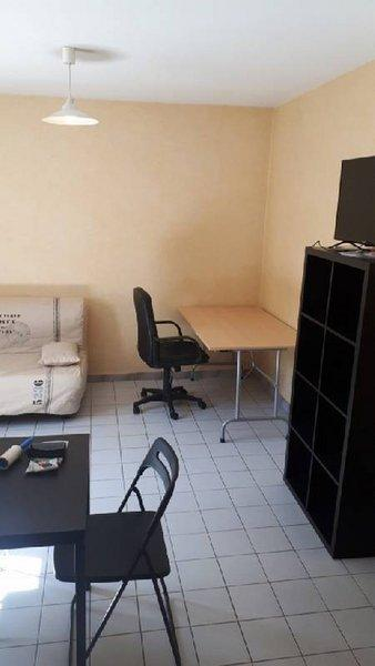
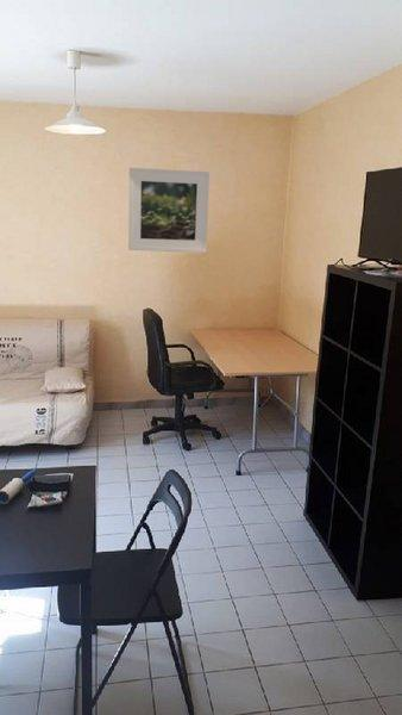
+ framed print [127,167,211,254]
